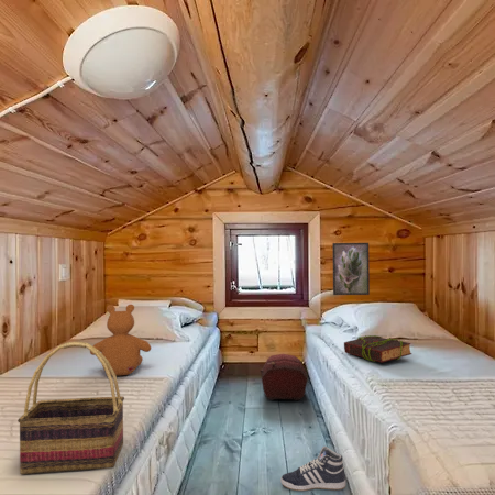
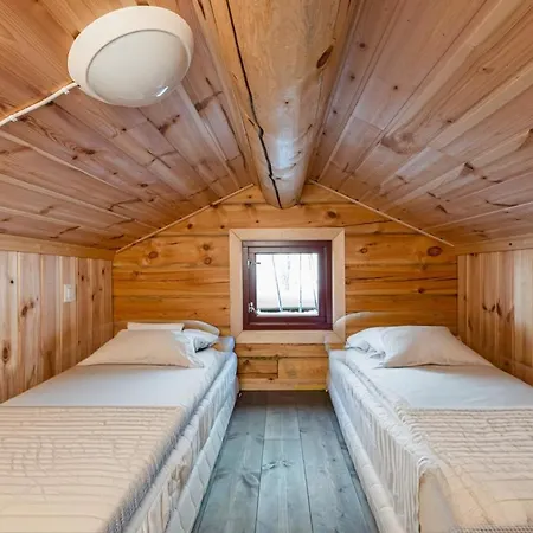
- woven basket [16,341,125,475]
- teddy bear [89,304,152,377]
- sneaker [279,446,346,492]
- book [343,334,413,363]
- backpack [258,353,308,402]
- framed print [331,242,371,296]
